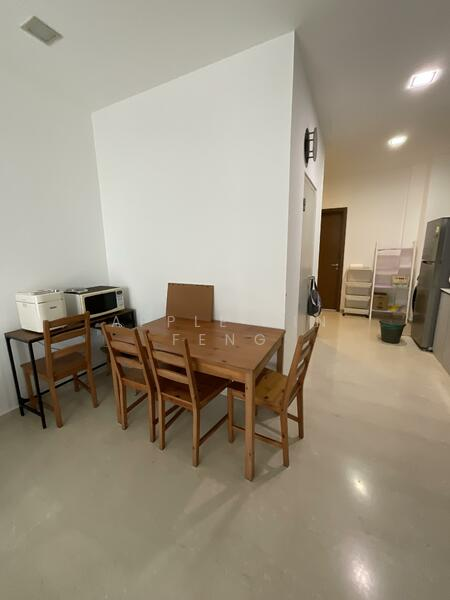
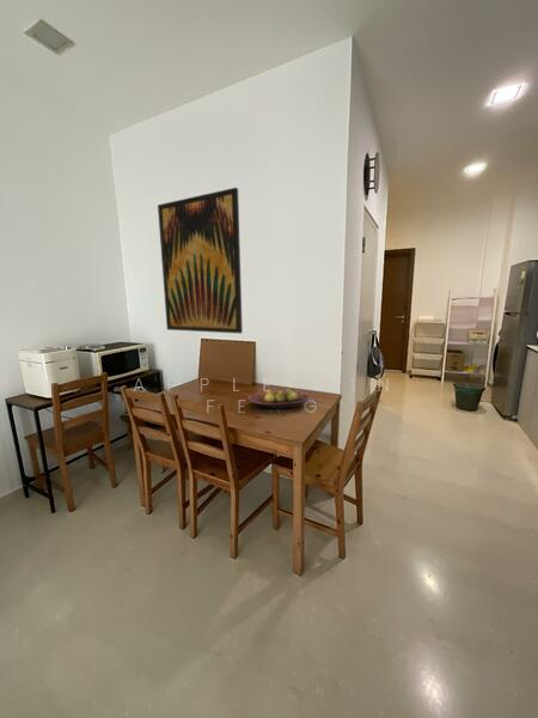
+ wall art [157,187,244,335]
+ fruit bowl [247,388,311,410]
